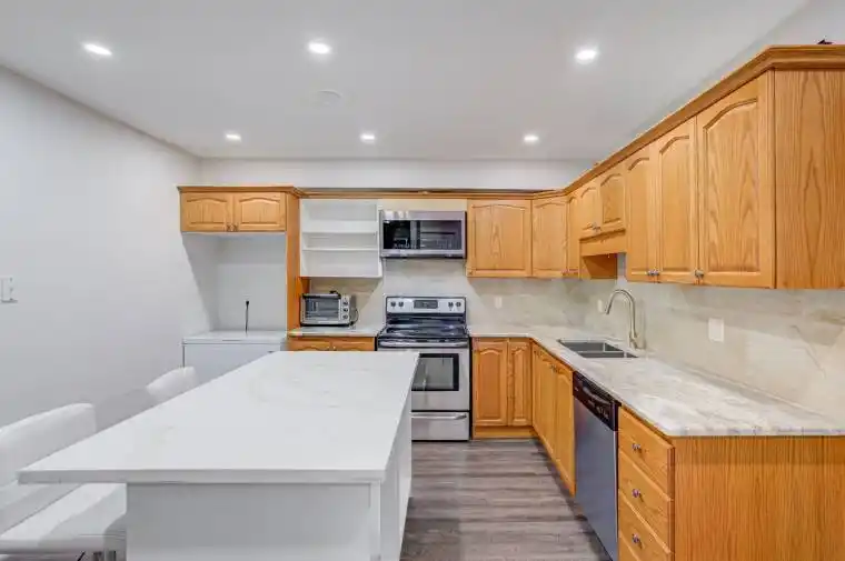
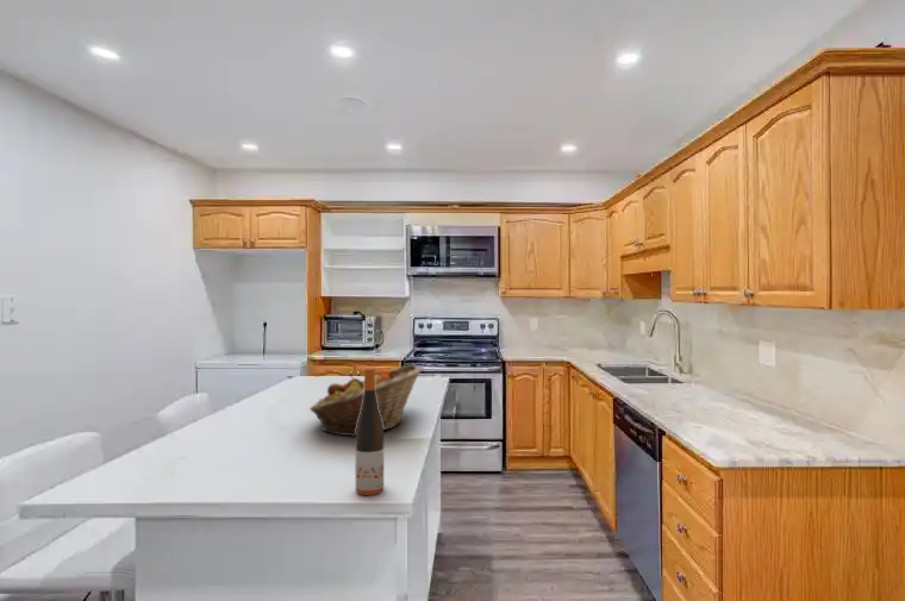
+ wine bottle [355,367,385,496]
+ fruit basket [308,363,423,438]
